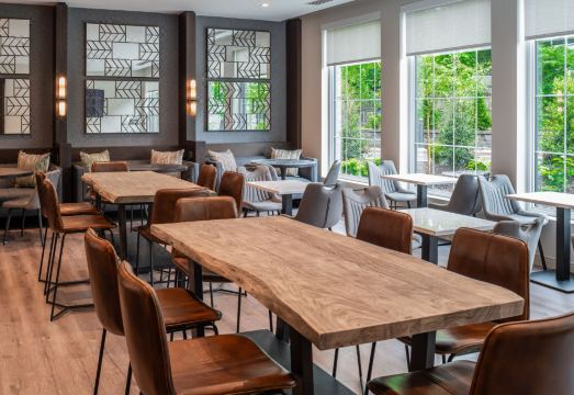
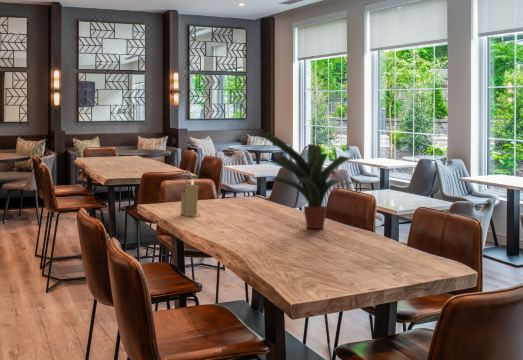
+ candle [180,179,199,217]
+ potted plant [260,130,361,230]
